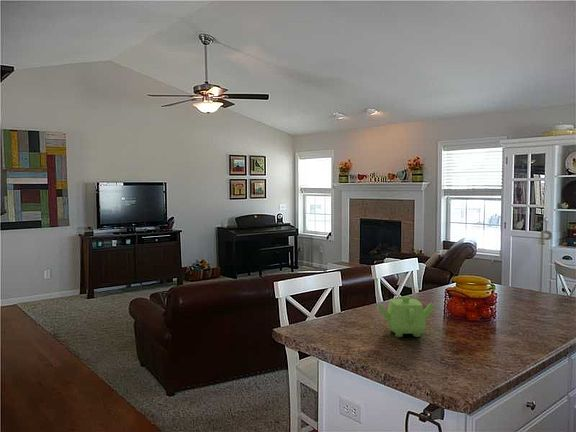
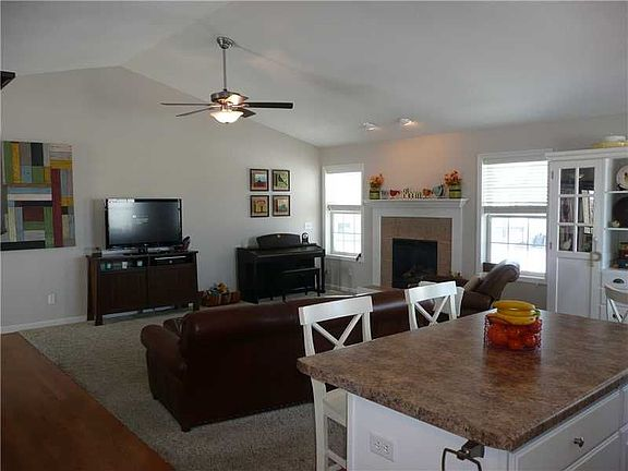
- teapot [376,295,435,338]
